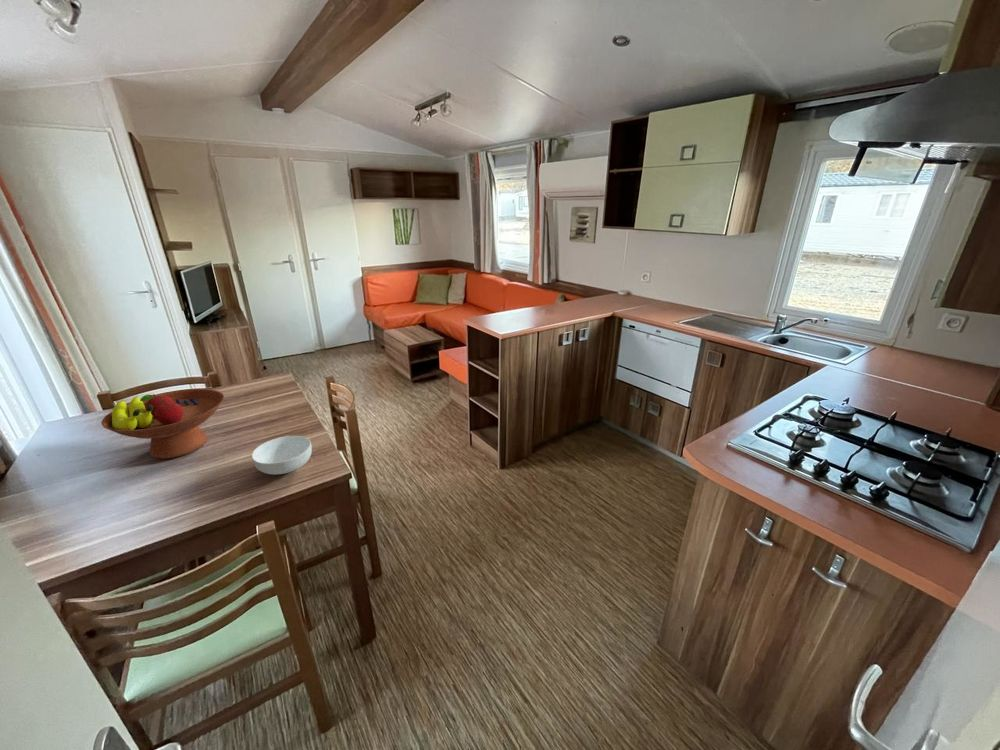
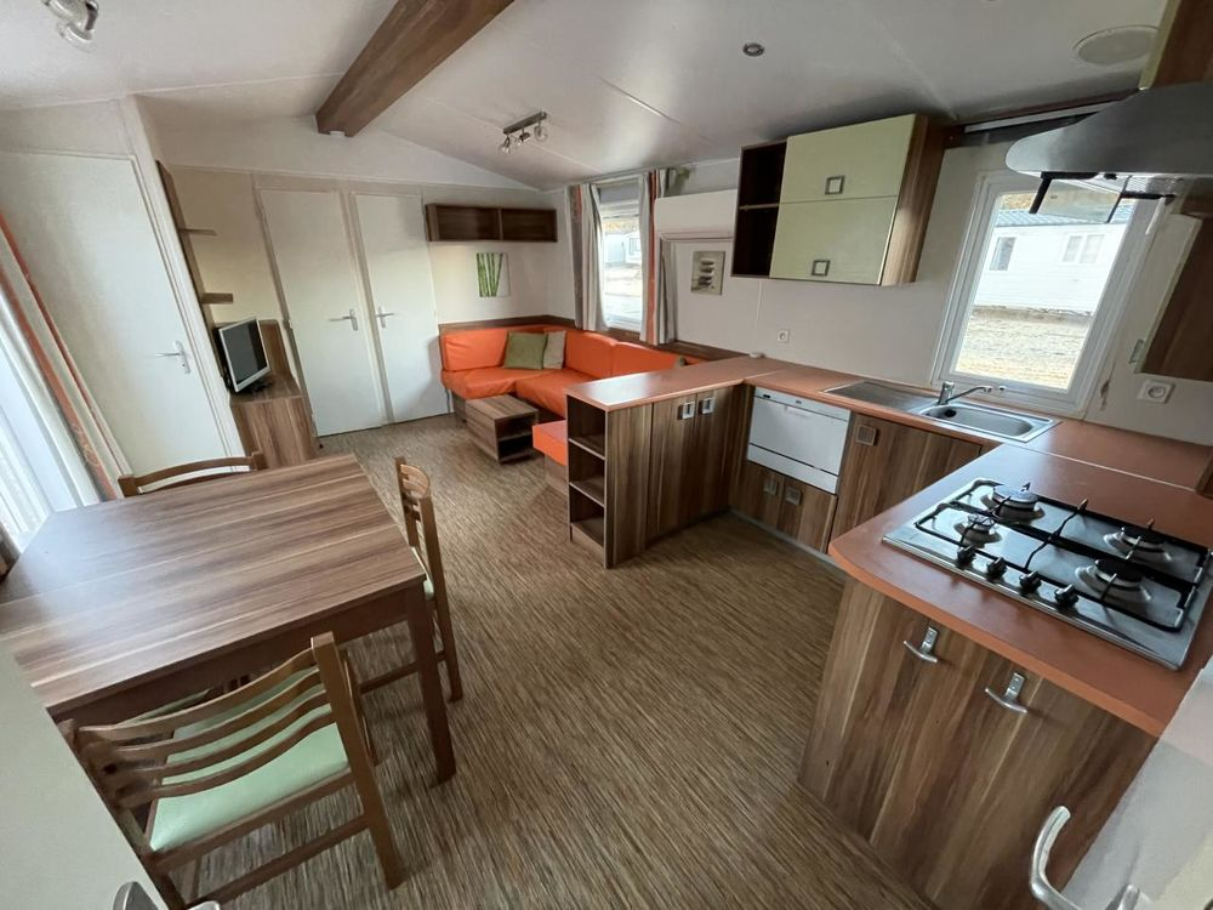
- cereal bowl [251,435,313,475]
- fruit bowl [101,388,225,460]
